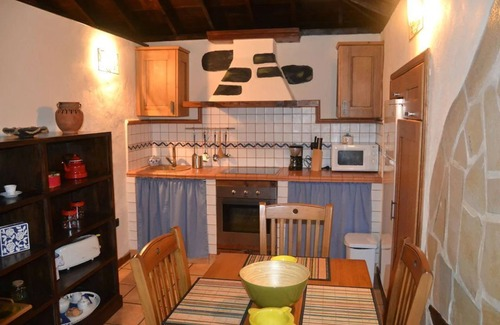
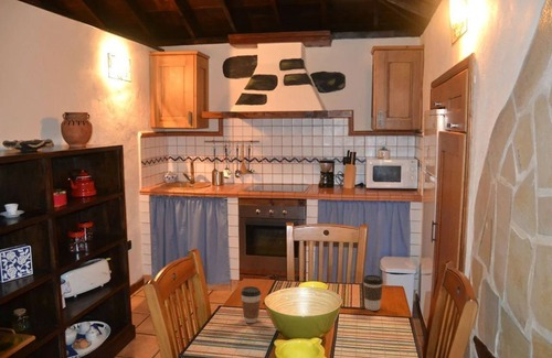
+ coffee cup [362,274,384,312]
+ coffee cup [240,285,262,324]
